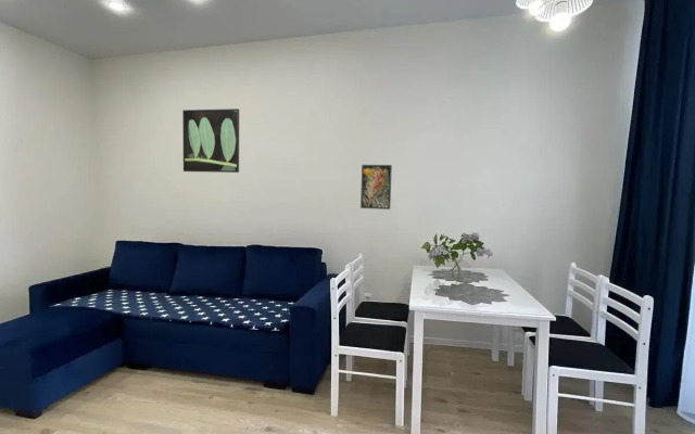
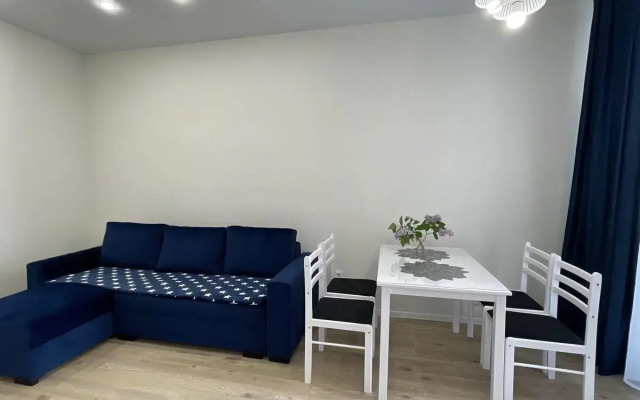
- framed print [359,164,393,210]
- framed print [181,107,240,174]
